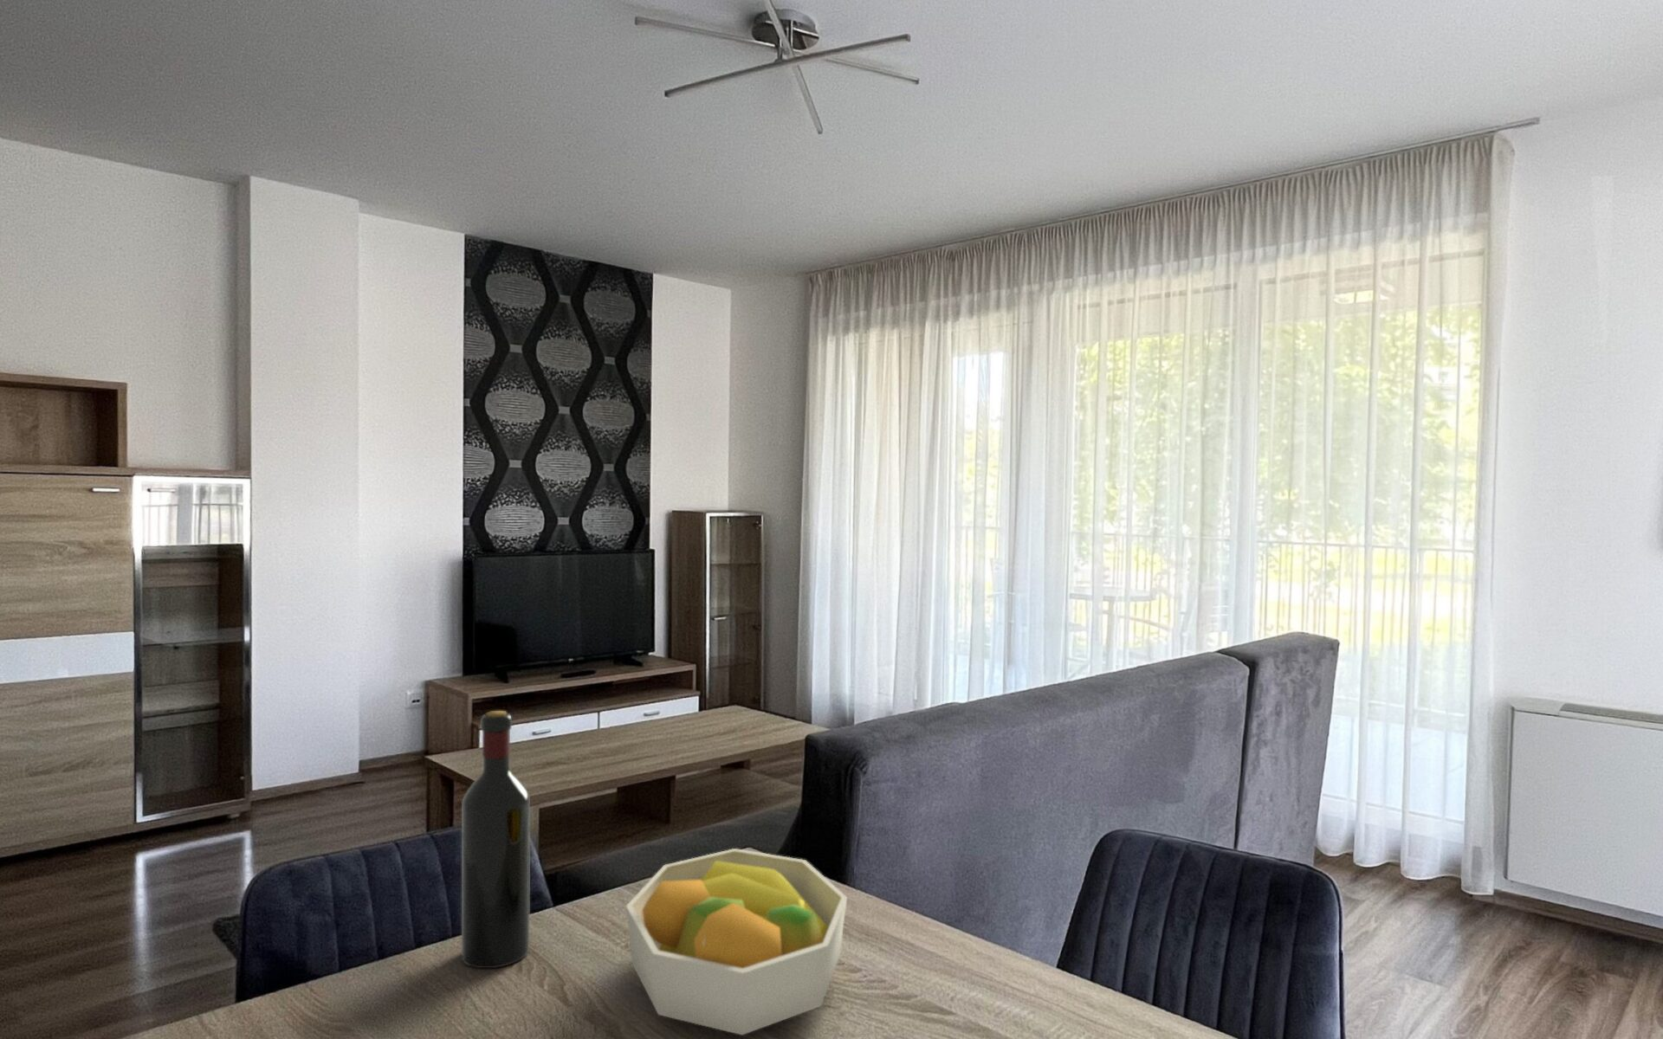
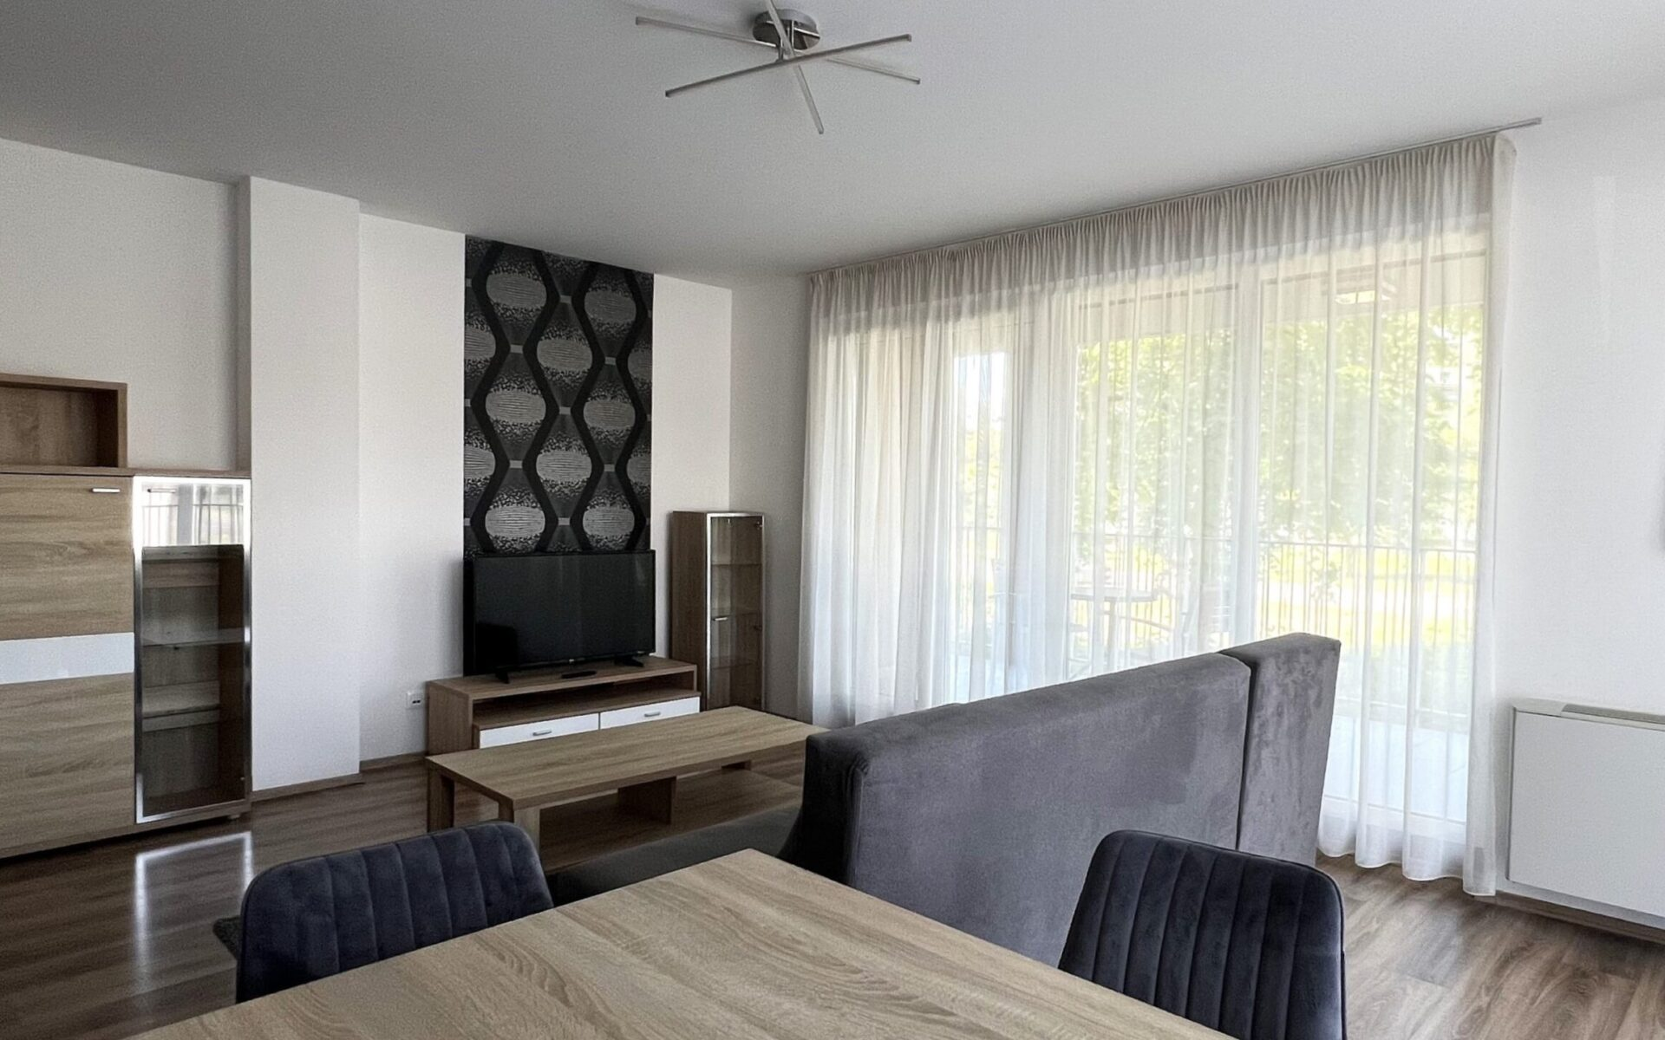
- wine bottle [461,710,530,968]
- fruit bowl [625,847,848,1035]
